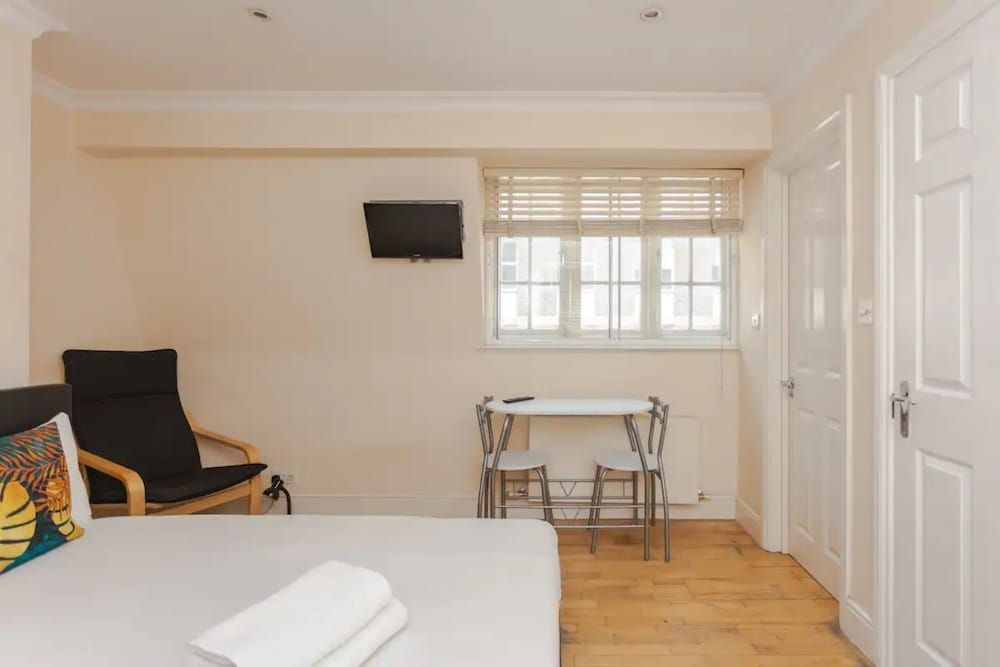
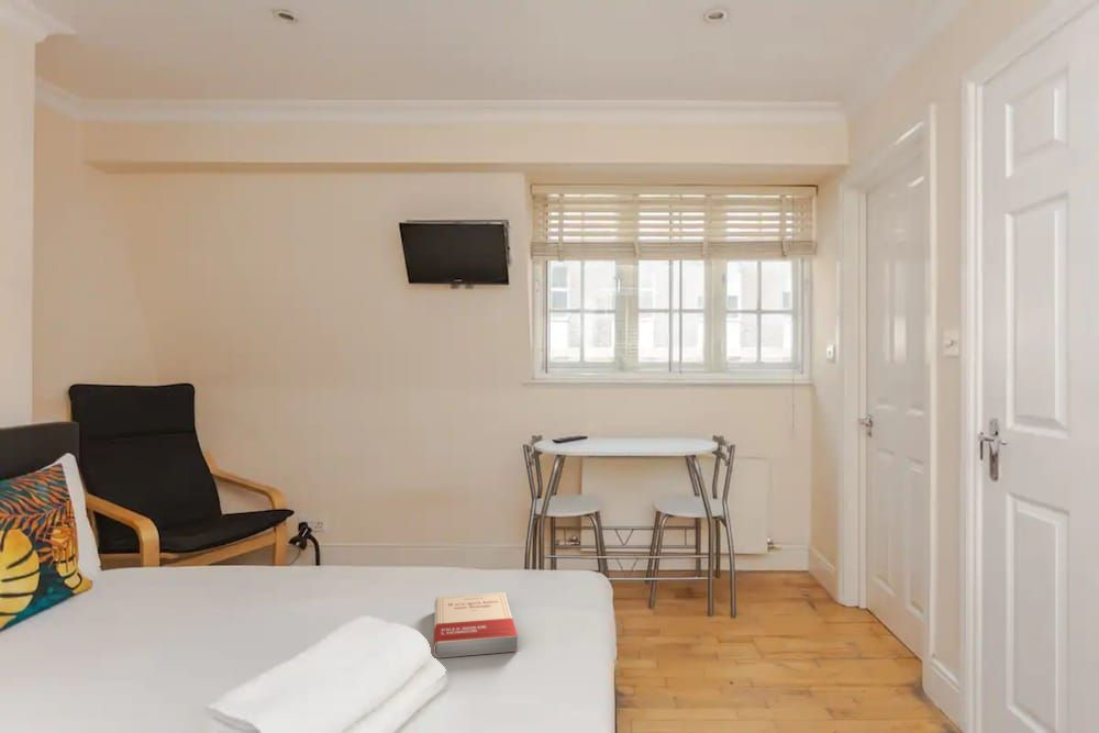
+ book [433,591,519,658]
